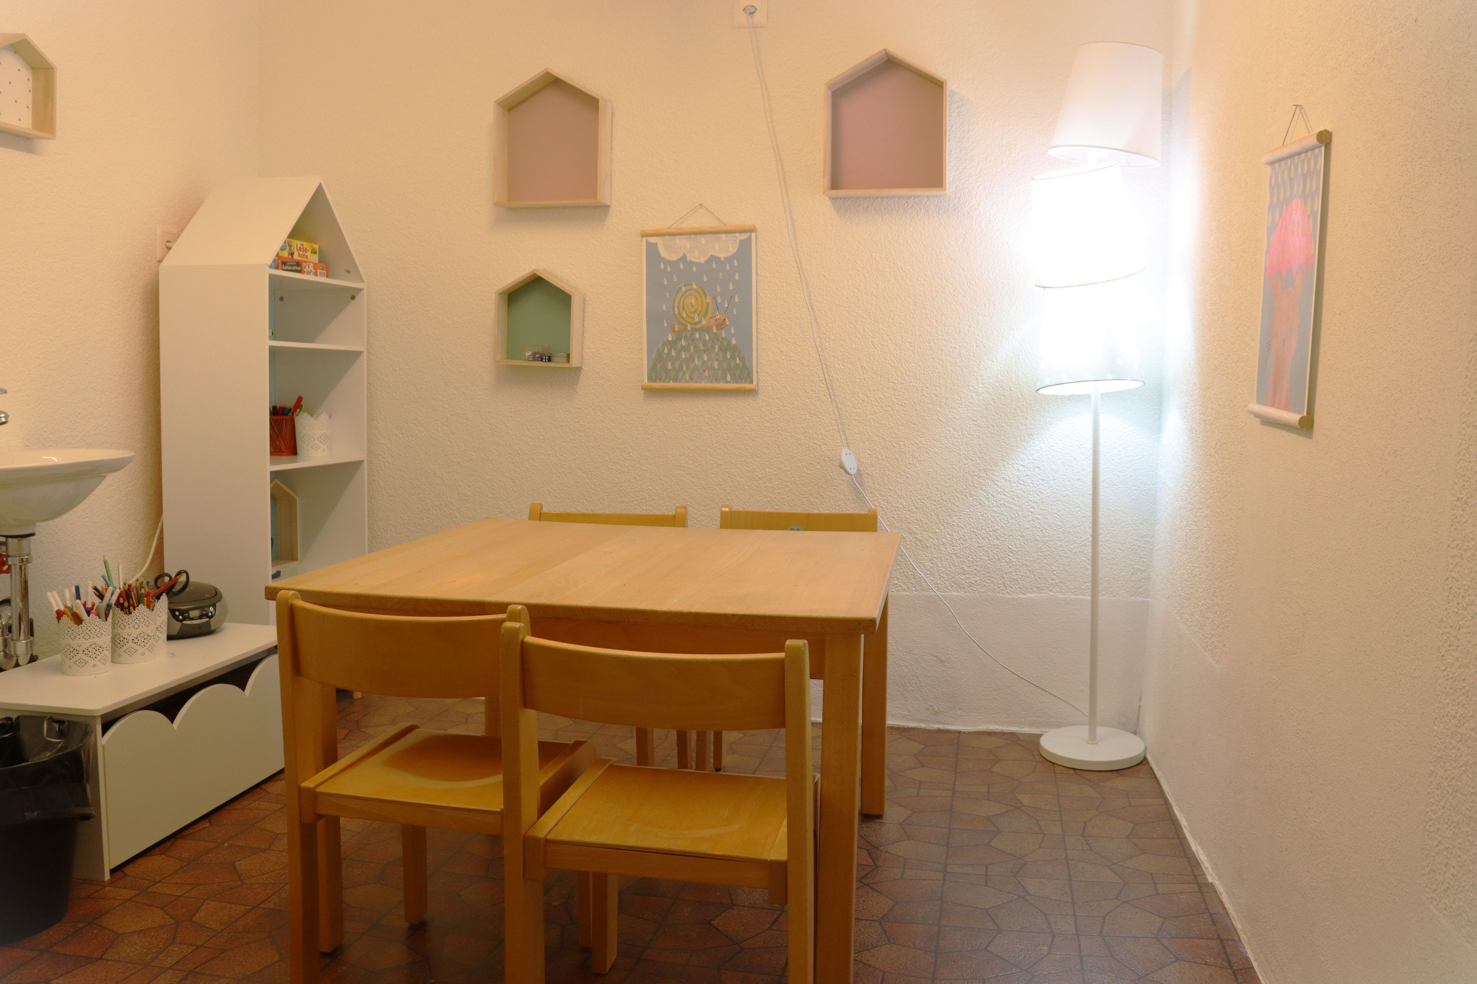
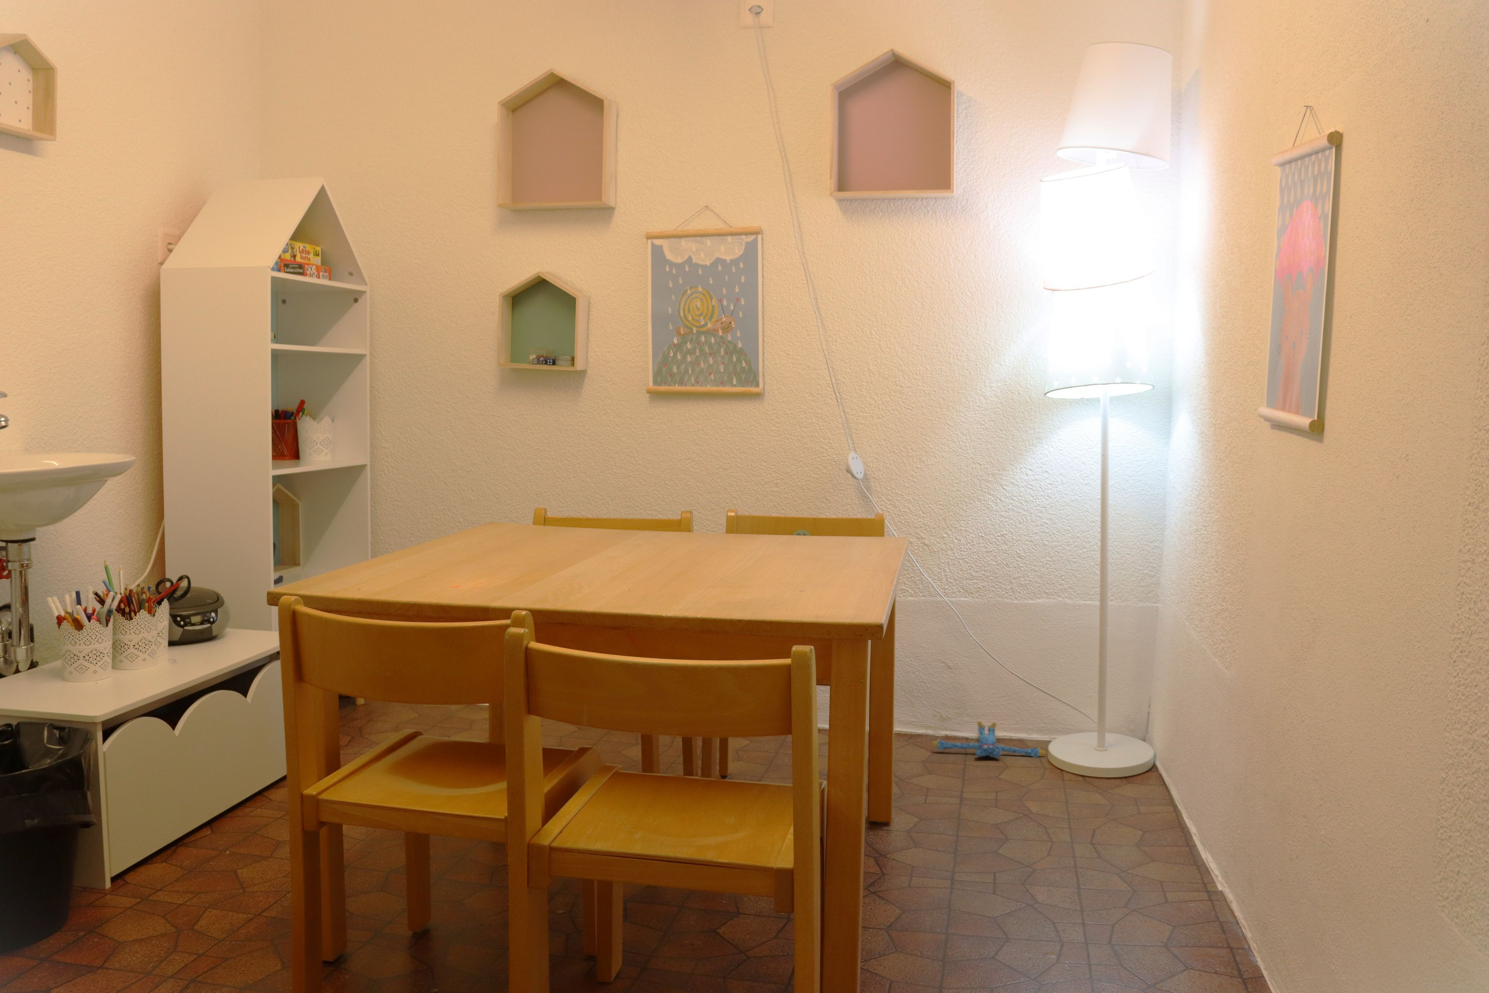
+ plush toy [931,720,1047,758]
